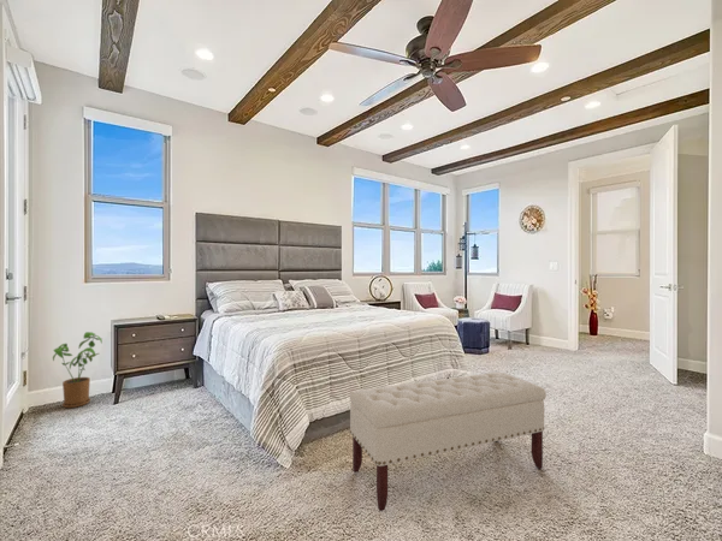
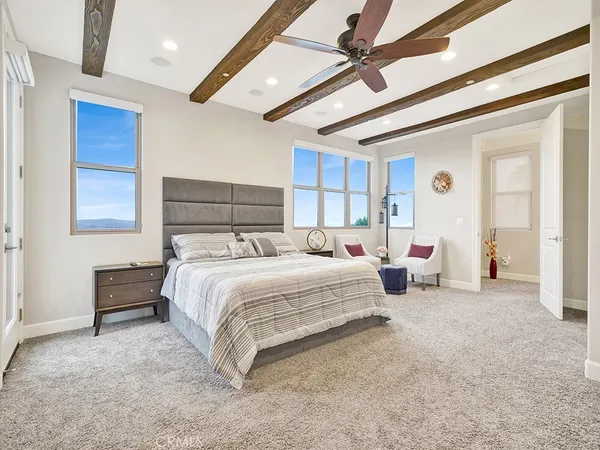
- bench [349,371,548,512]
- house plant [52,331,103,409]
